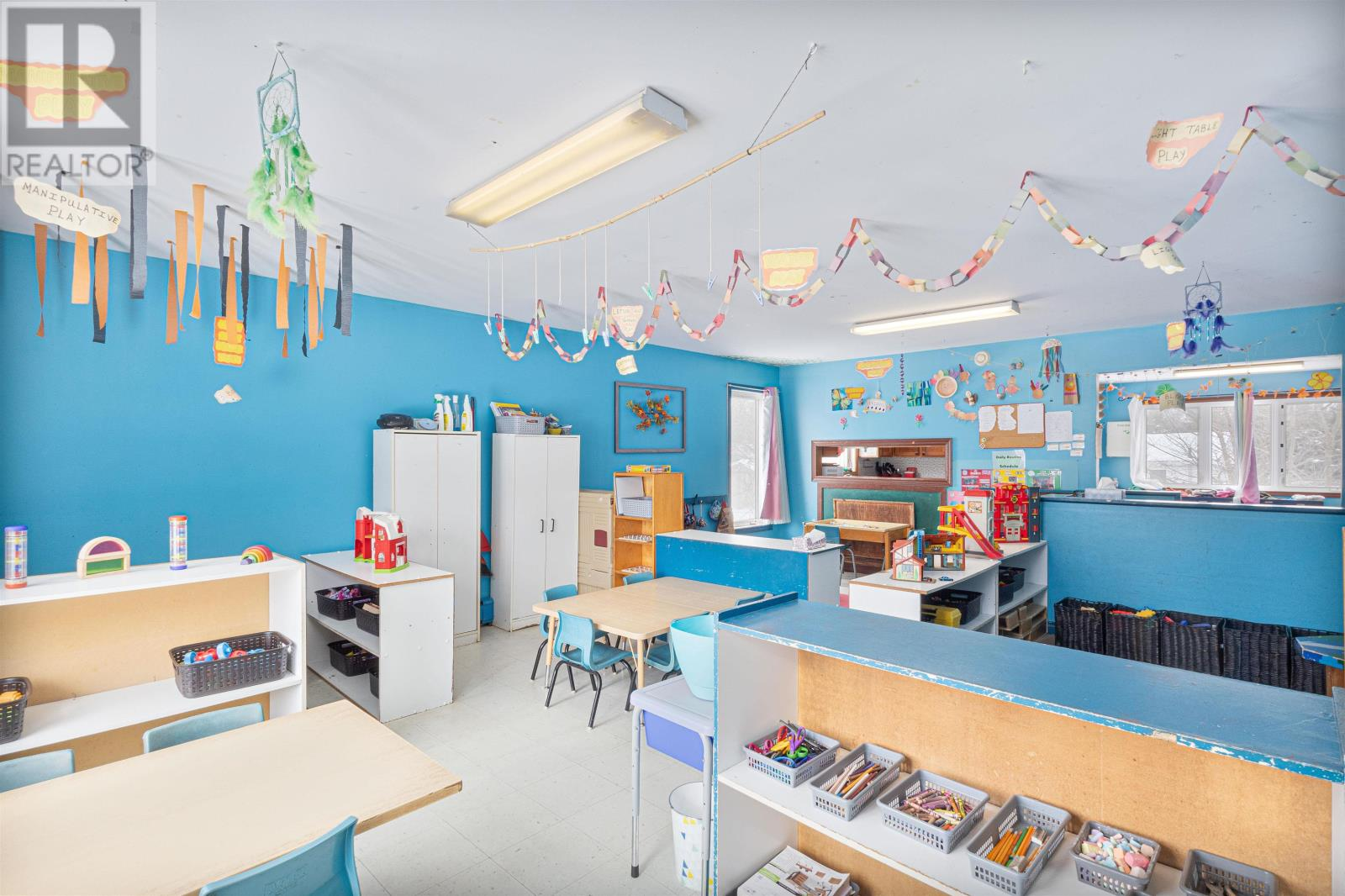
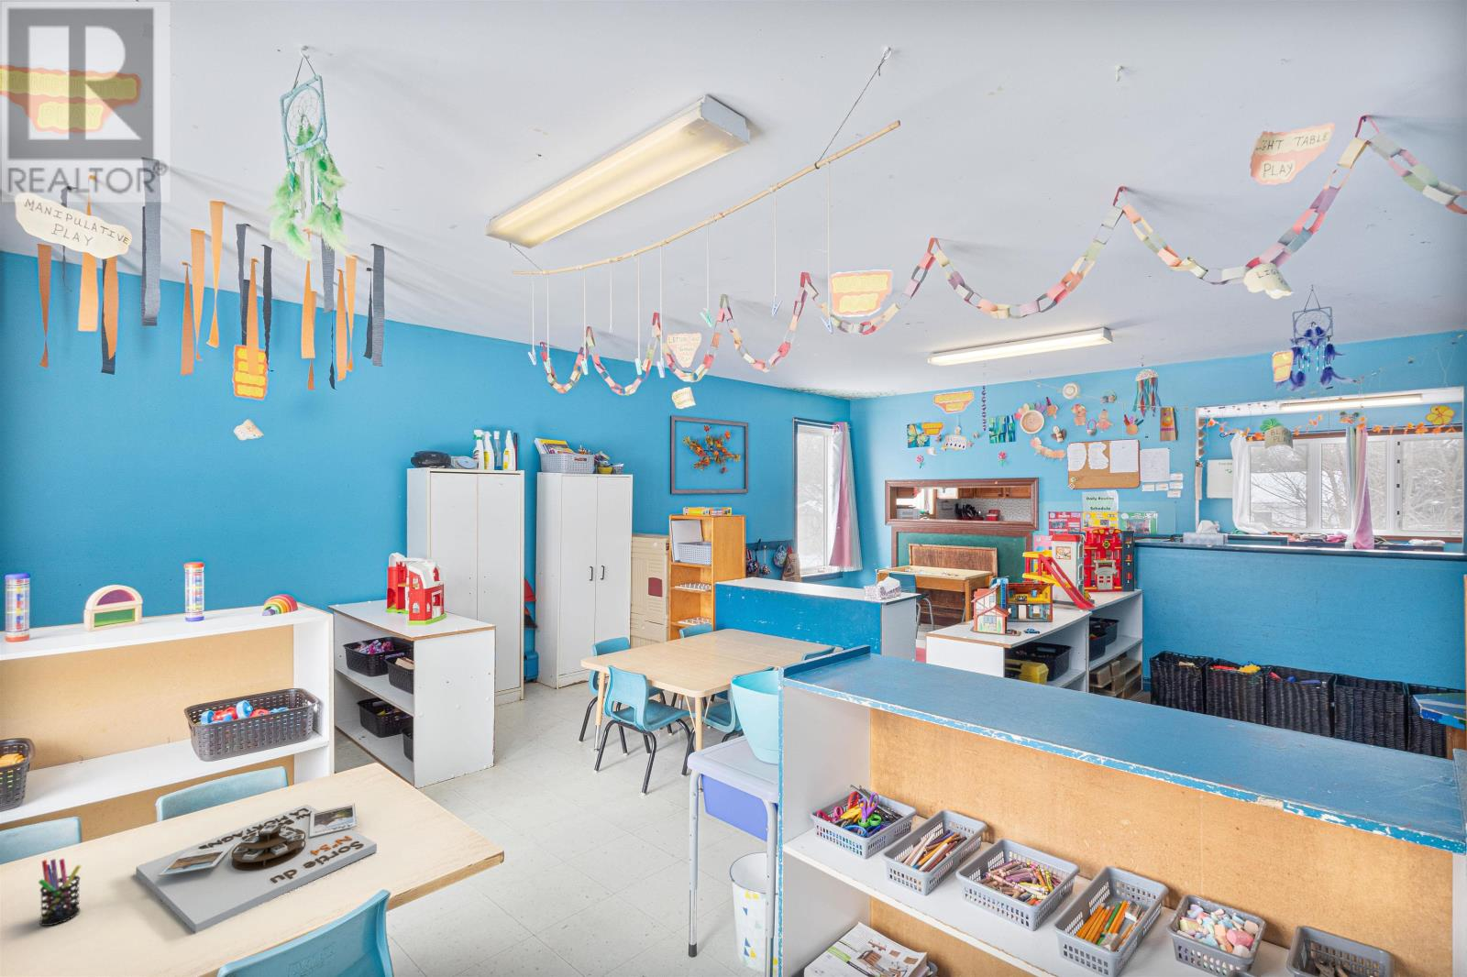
+ board game [135,801,377,933]
+ pen holder [37,858,82,927]
